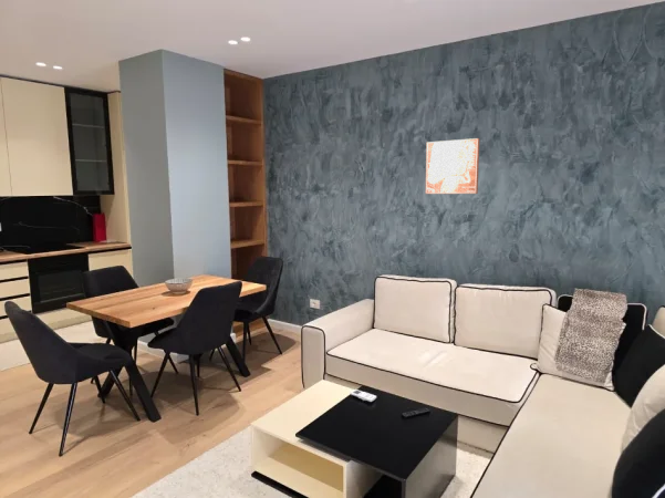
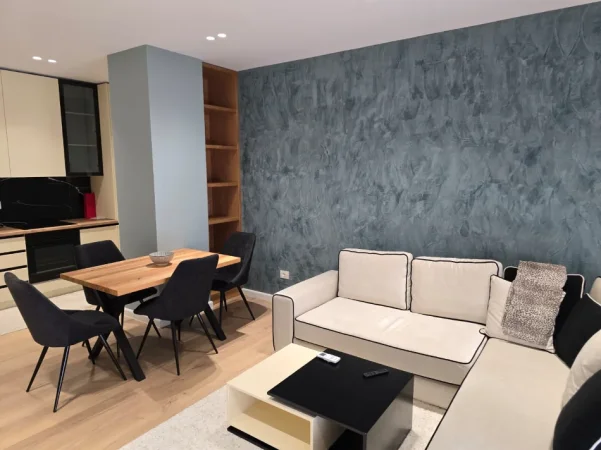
- wall art [425,137,480,195]
